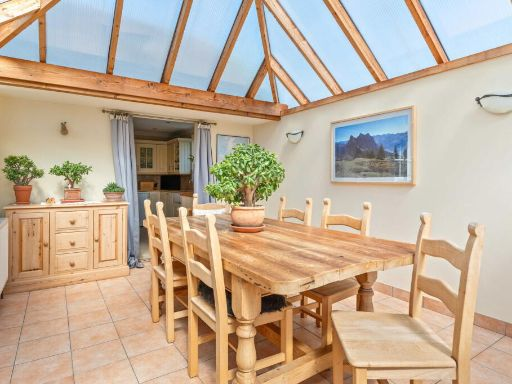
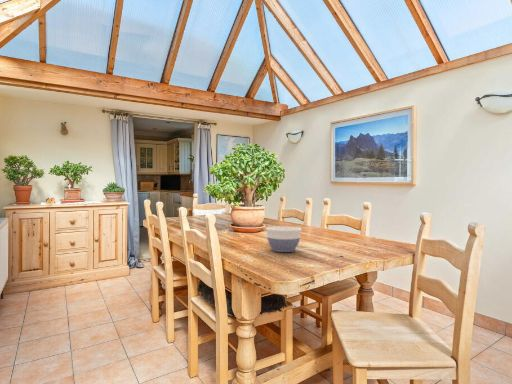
+ bowl [265,225,303,253]
